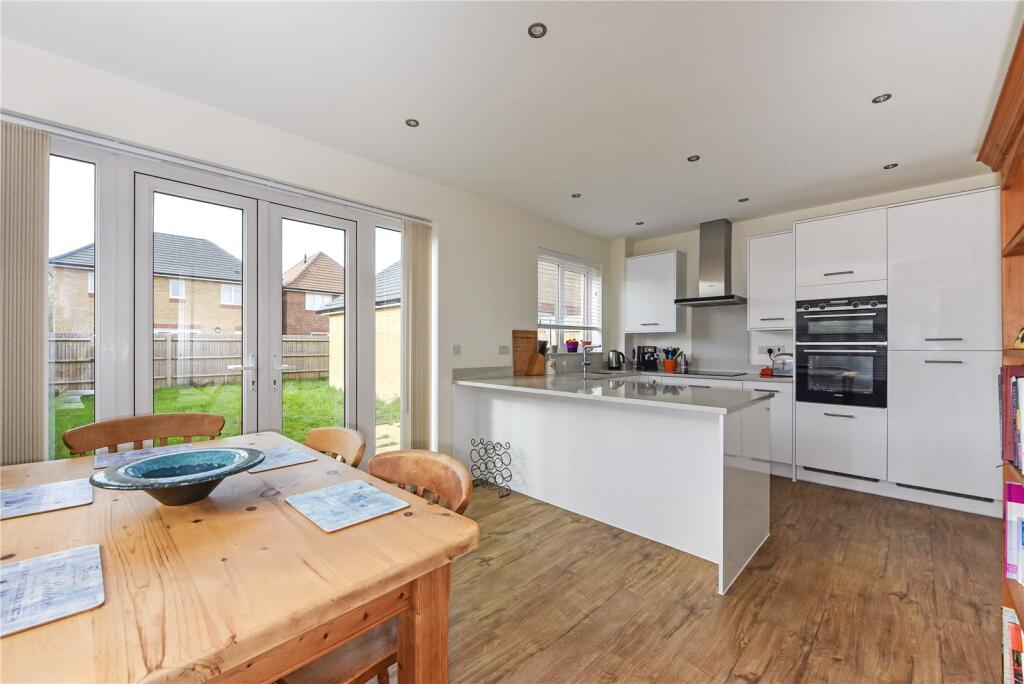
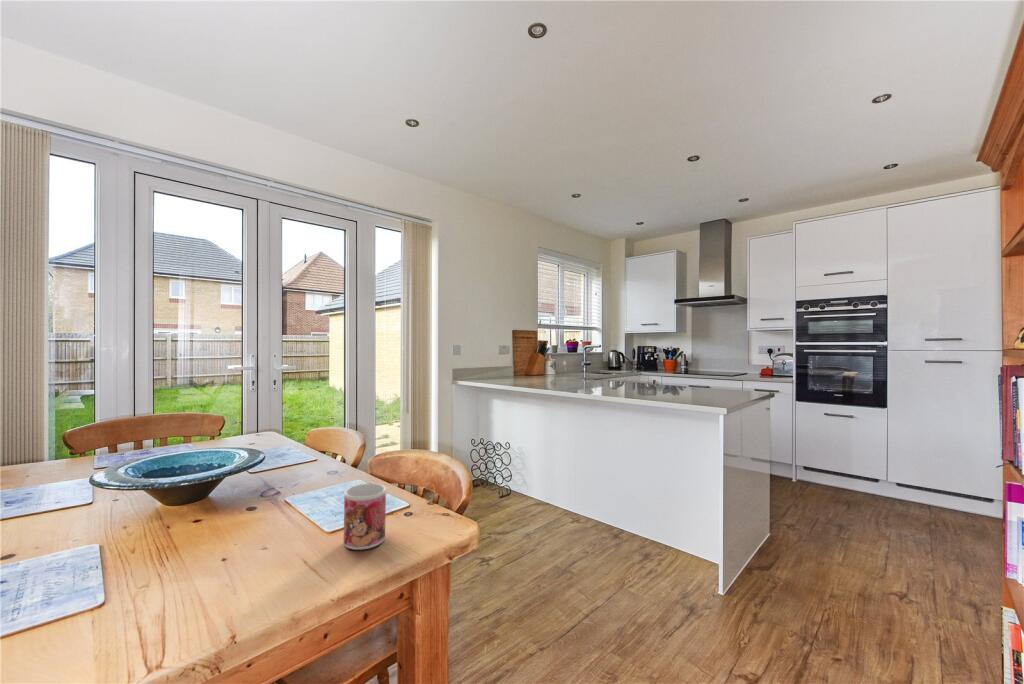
+ mug [343,482,387,551]
